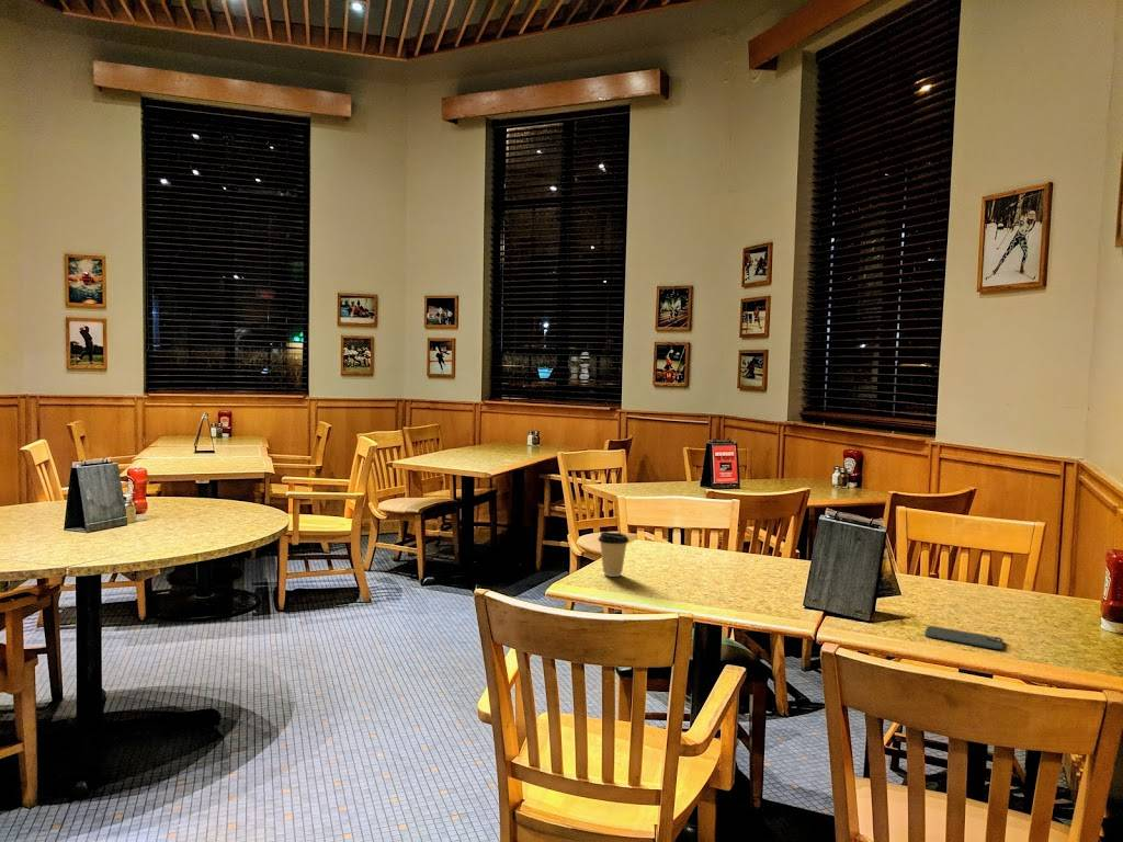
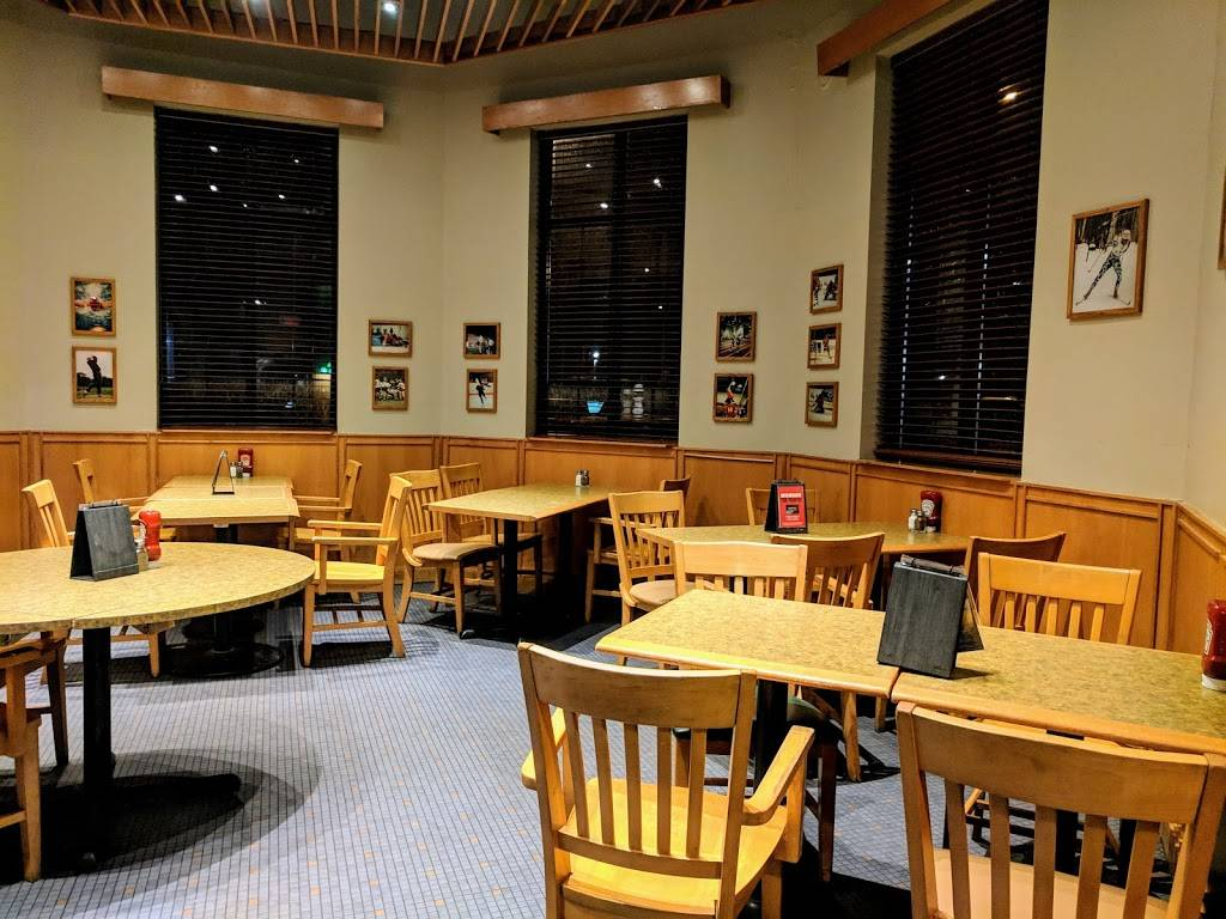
- coffee cup [597,531,631,578]
- smartphone [923,625,1005,650]
